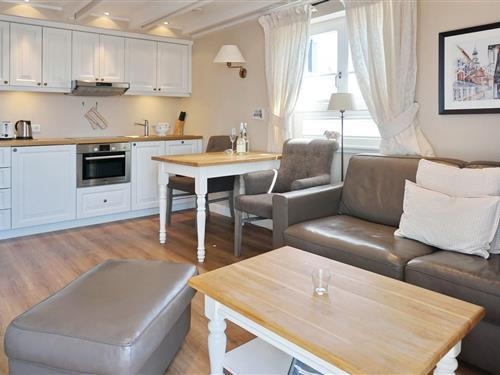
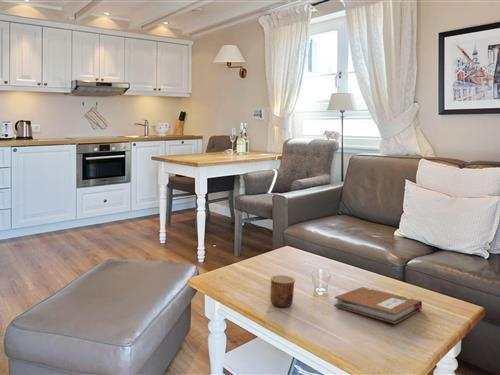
+ notebook [333,286,424,325]
+ cup [269,274,296,308]
